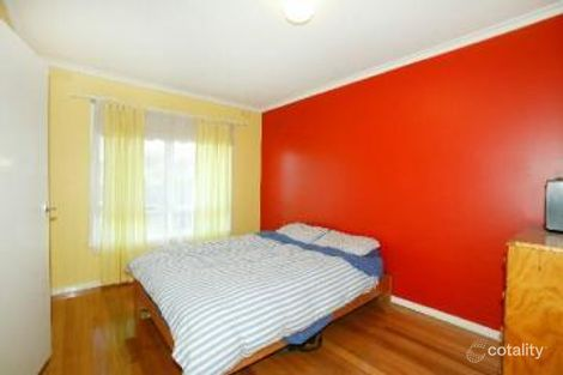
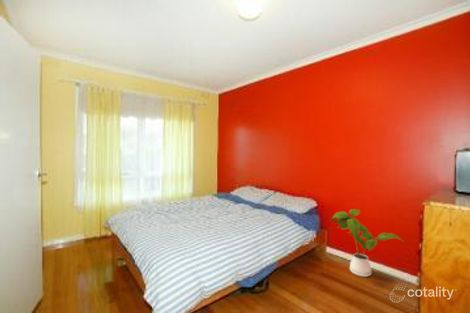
+ house plant [330,208,405,278]
